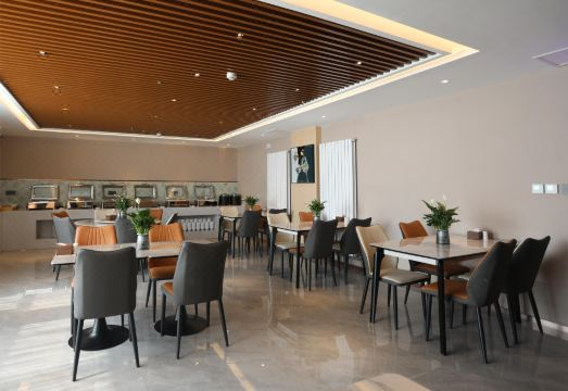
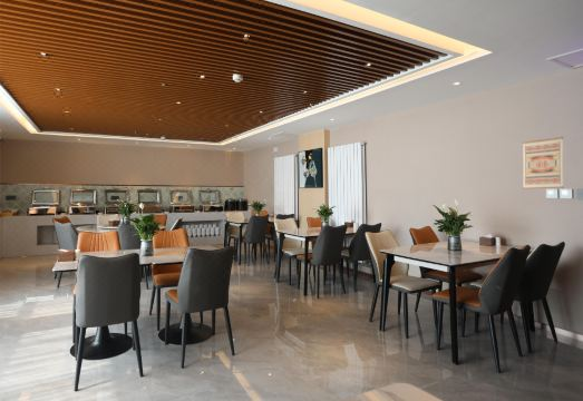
+ wall art [522,136,565,190]
